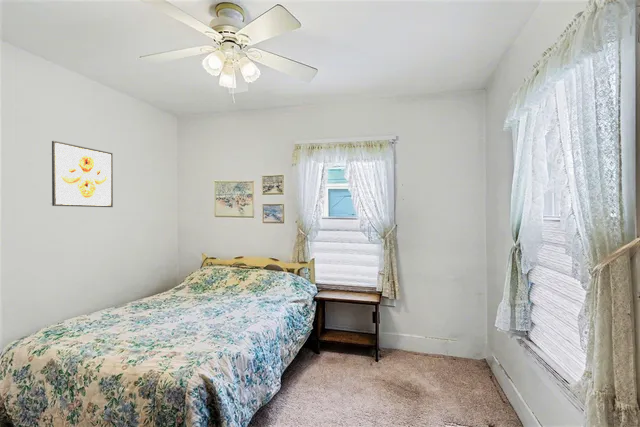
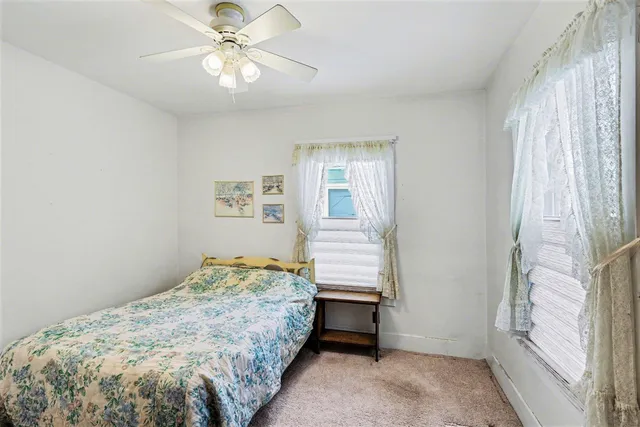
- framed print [51,140,114,208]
